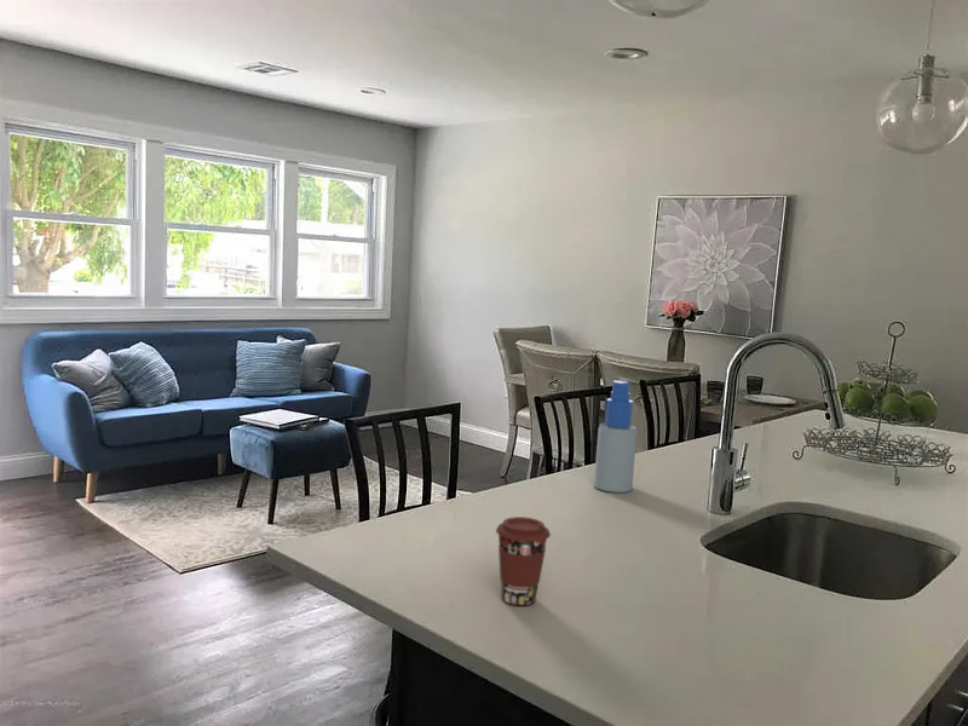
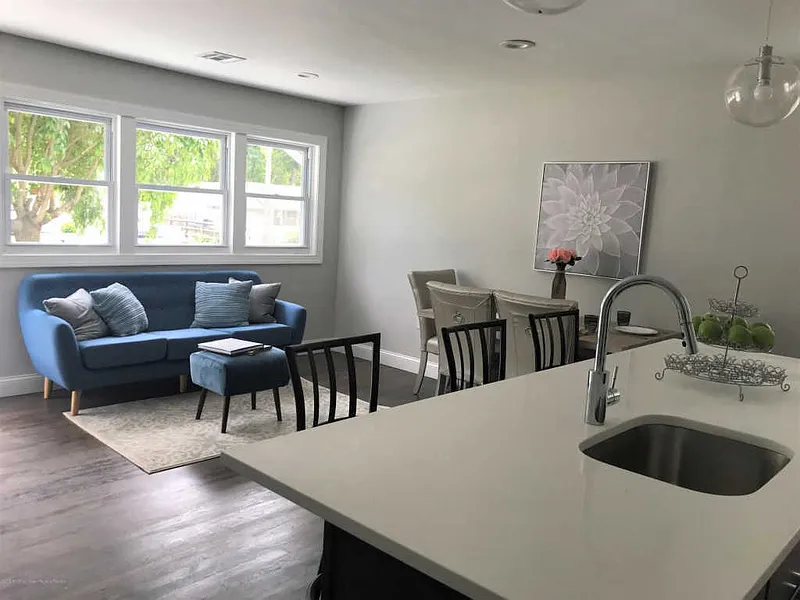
- spray bottle [593,379,638,494]
- coffee cup [495,515,552,606]
